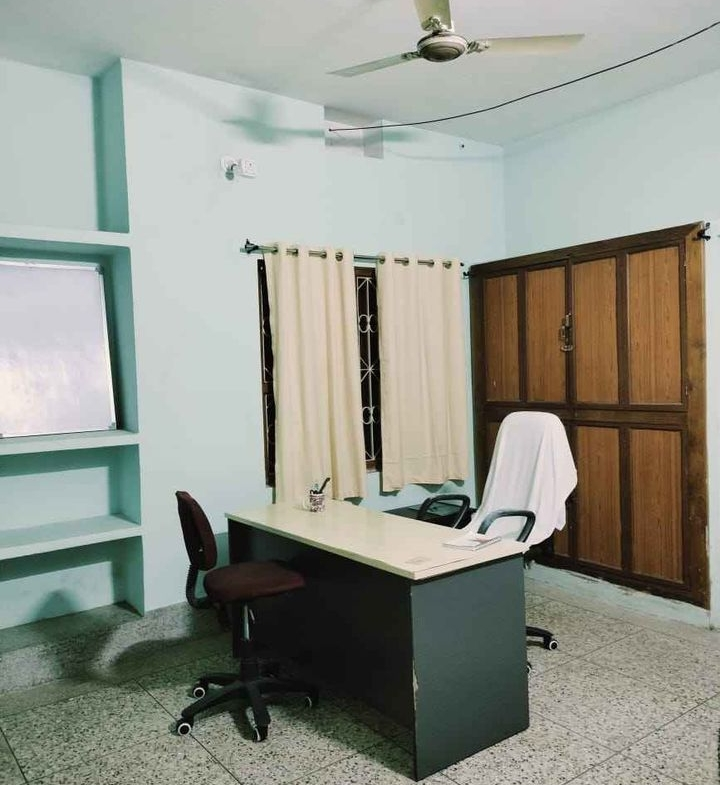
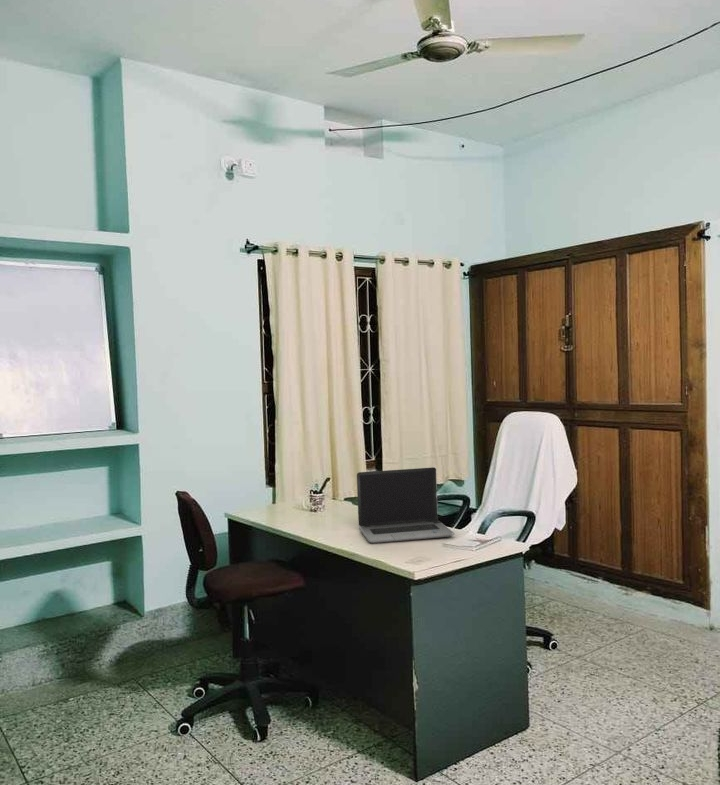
+ laptop computer [356,466,455,544]
